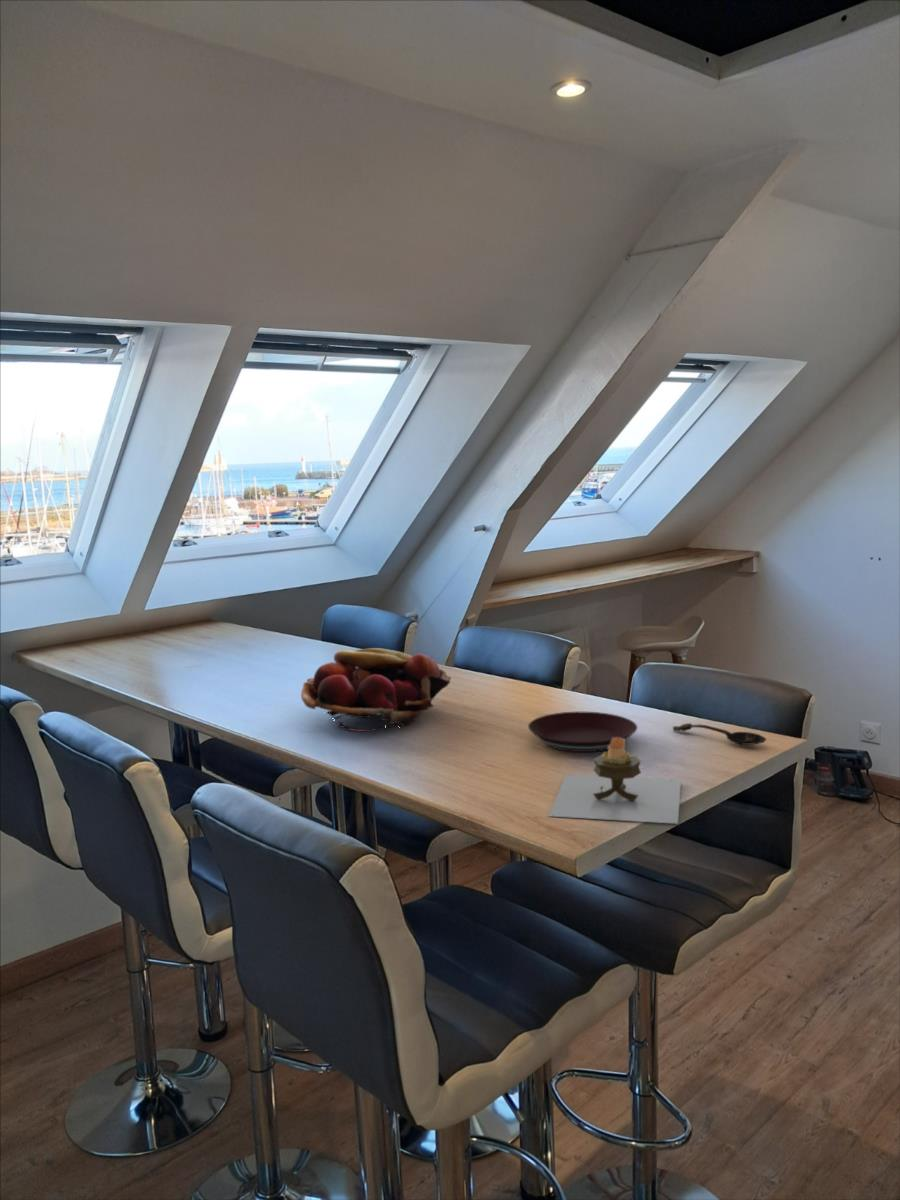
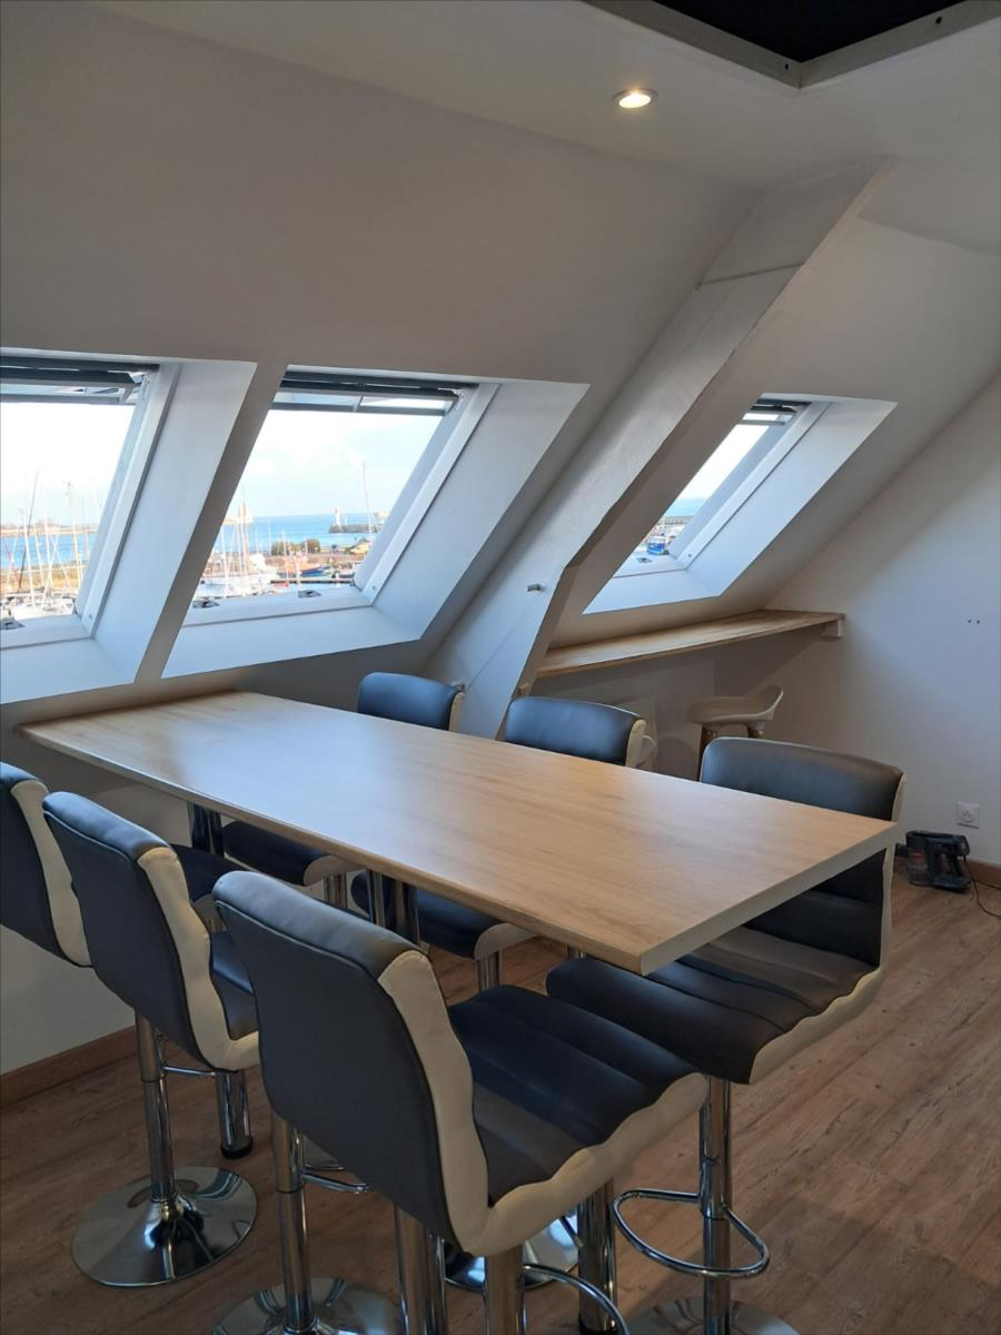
- candle [547,737,682,825]
- fruit basket [300,647,452,733]
- spoon [672,722,767,746]
- plate [527,711,638,753]
